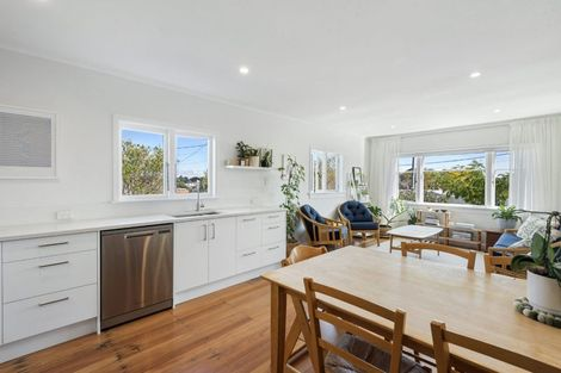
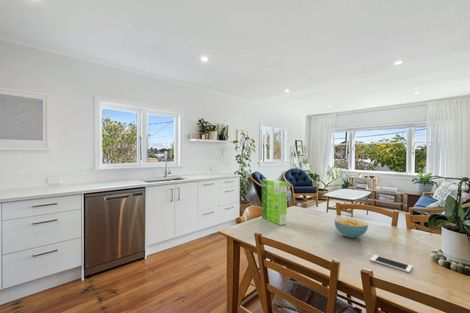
+ cereal bowl [334,217,369,239]
+ cell phone [369,254,413,273]
+ cake mix box [261,178,288,226]
